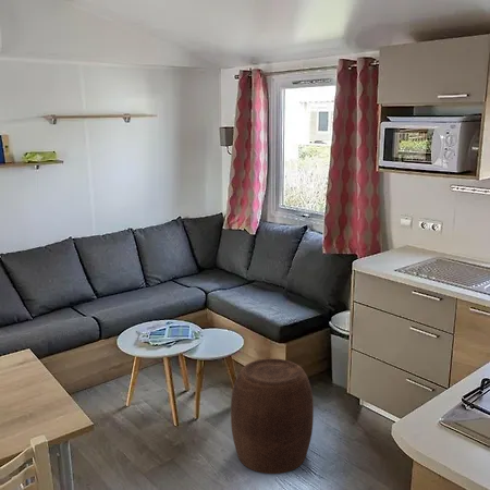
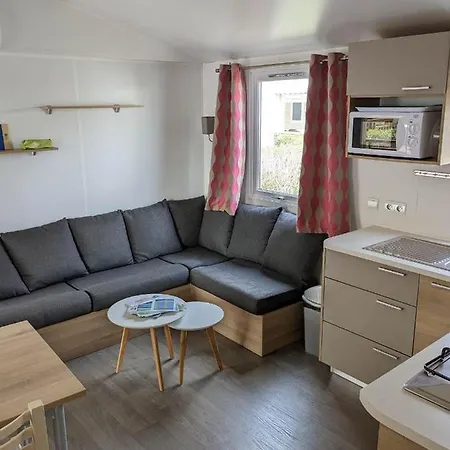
- stool [230,357,315,475]
